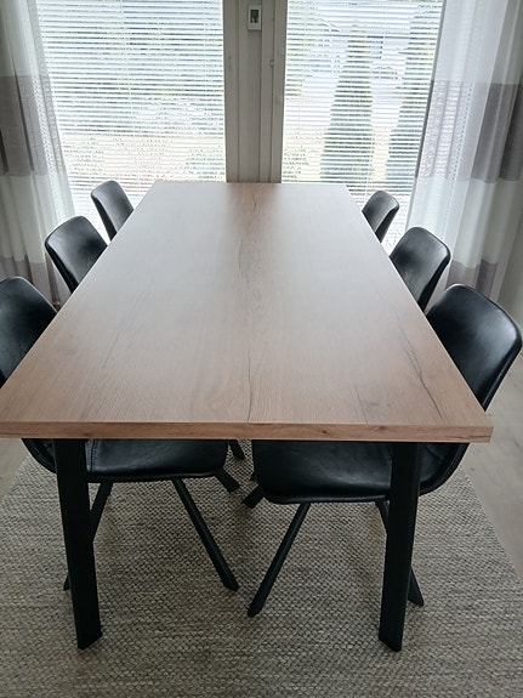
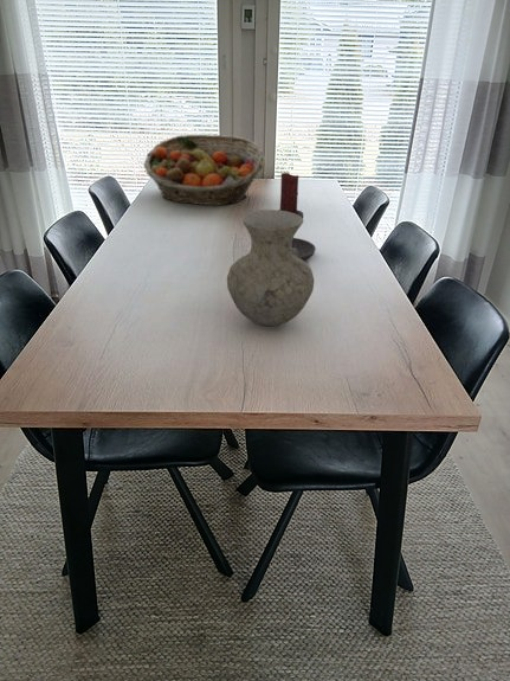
+ candle holder [277,172,317,262]
+ fruit basket [142,134,266,207]
+ vase [226,208,315,327]
